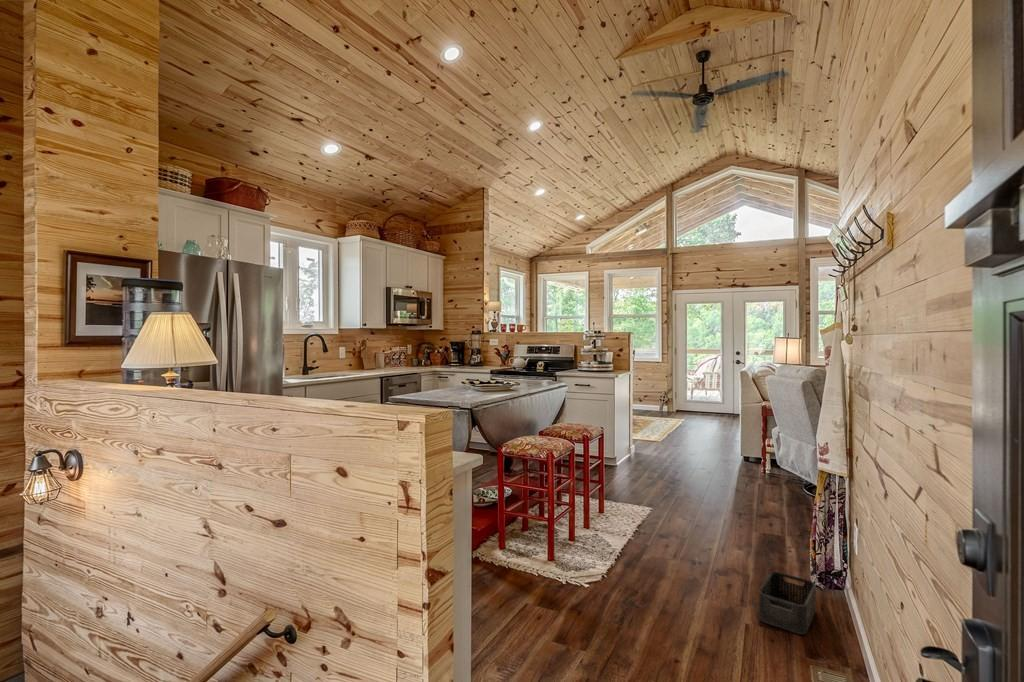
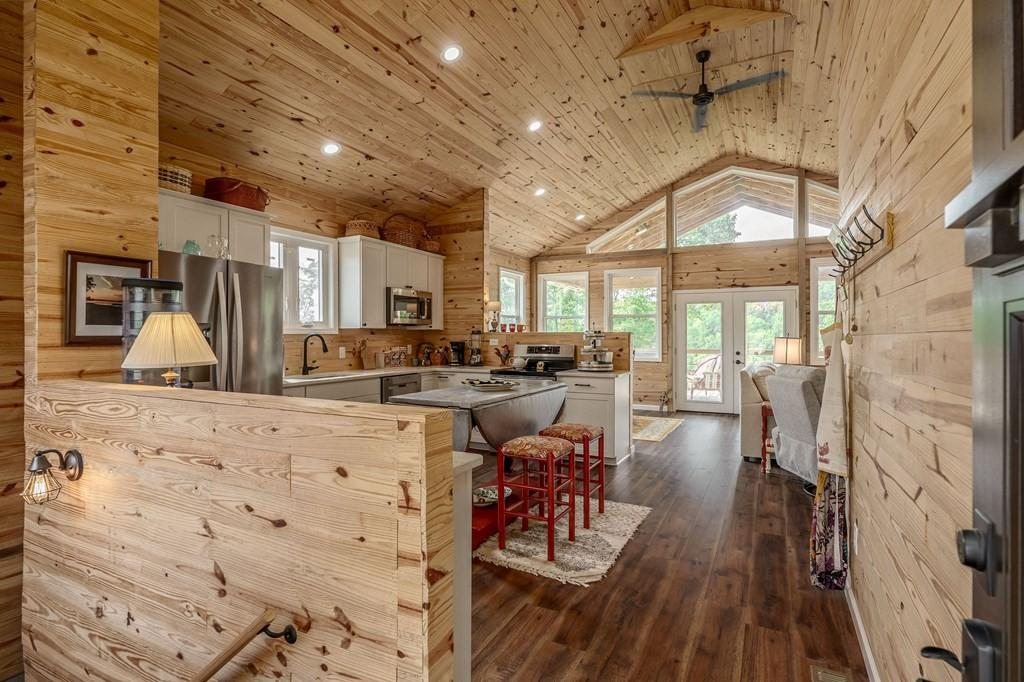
- storage bin [758,570,817,635]
